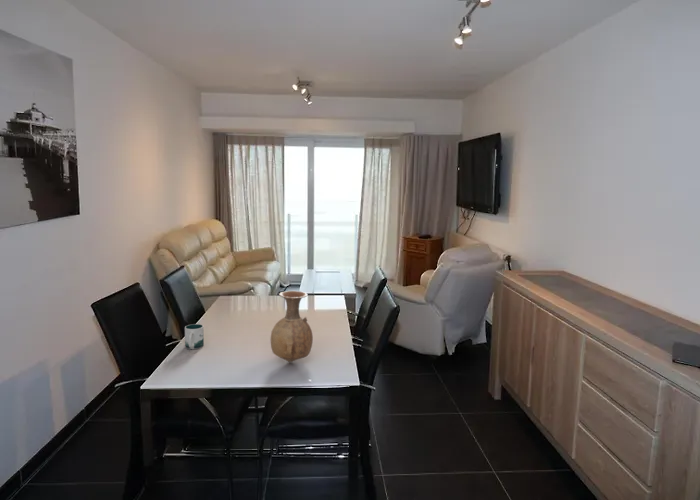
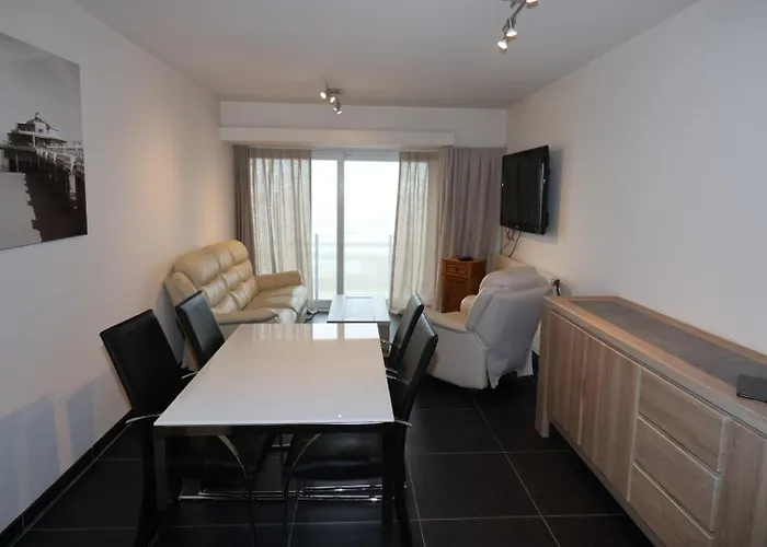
- vase [270,290,314,363]
- mug [184,323,205,350]
